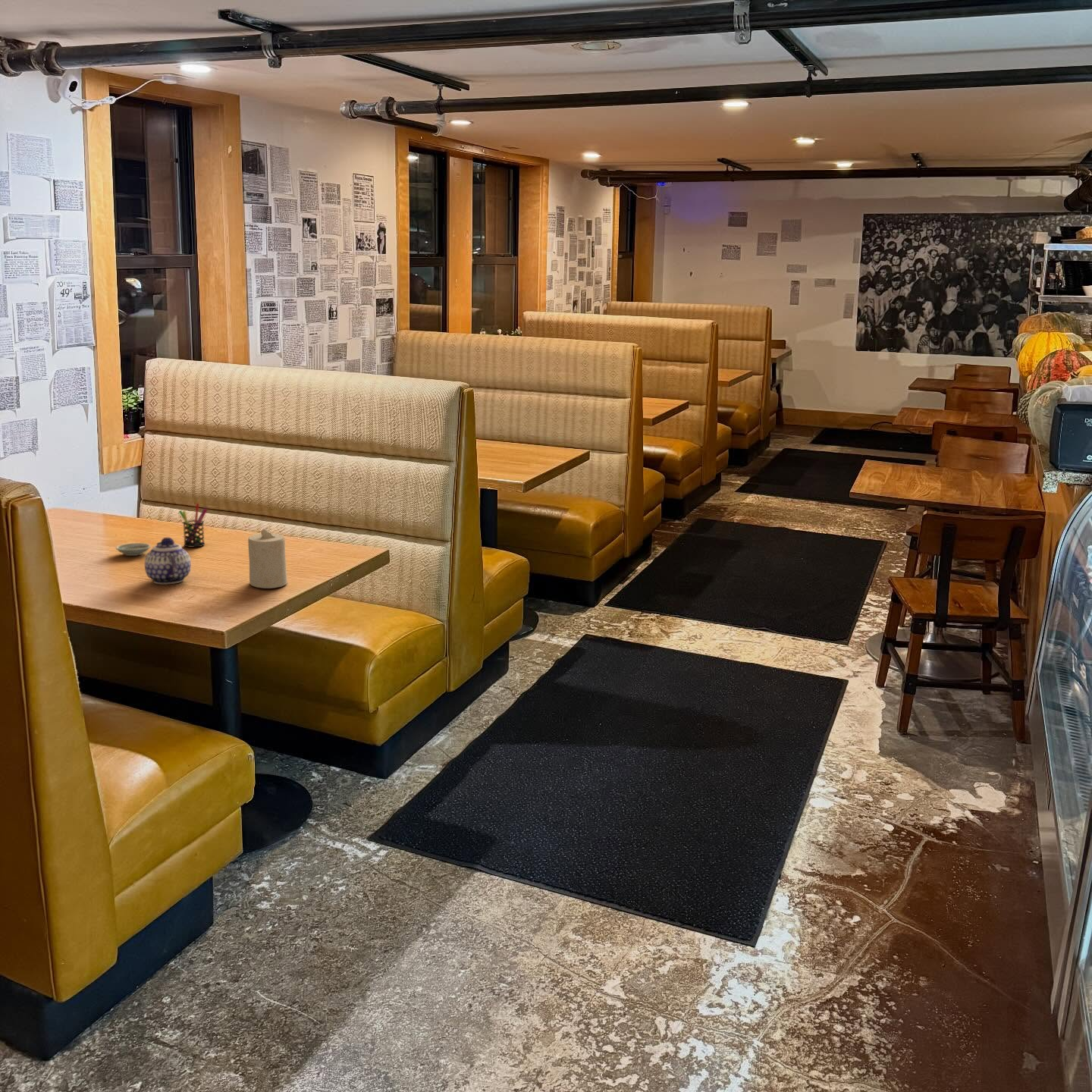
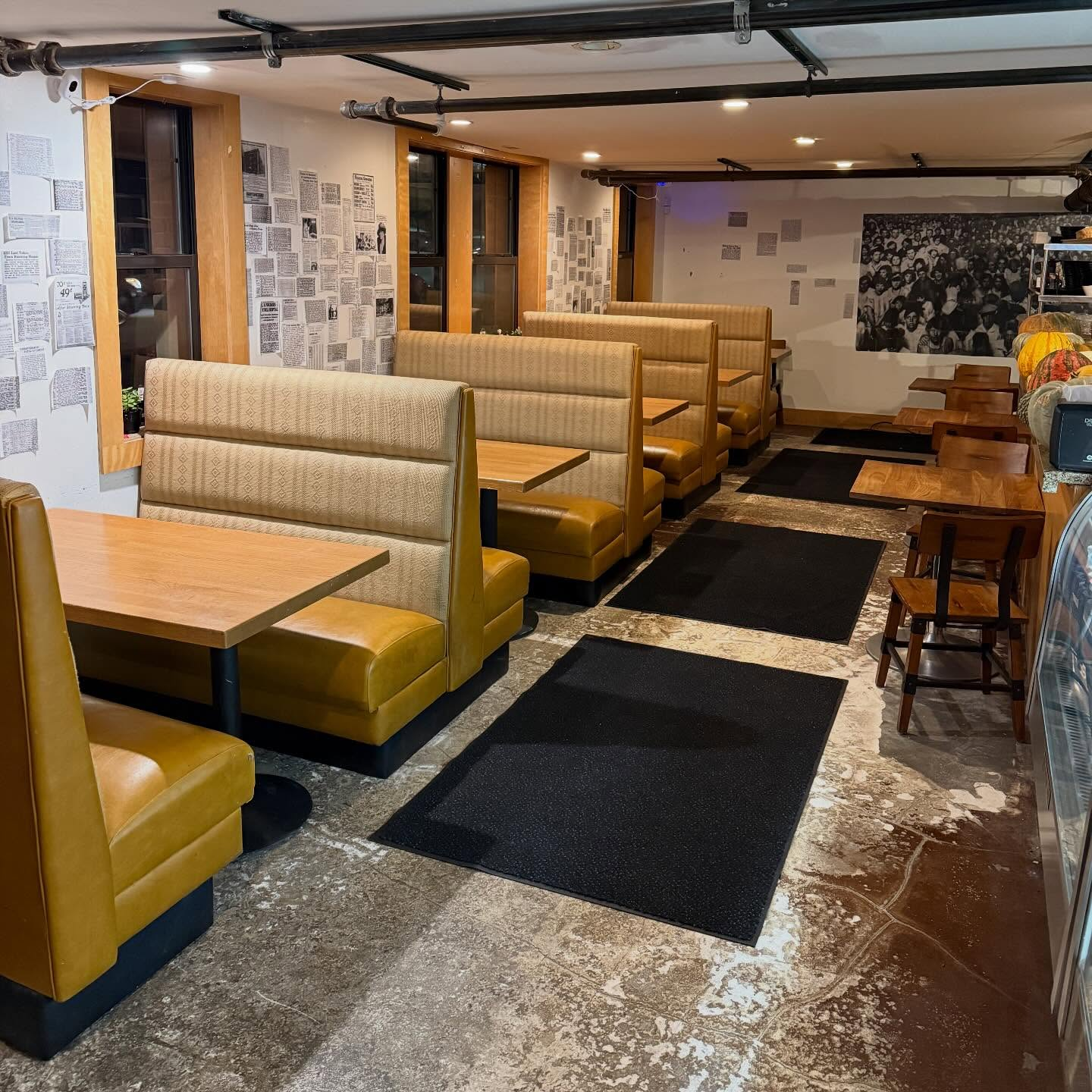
- saucer [115,542,152,557]
- teapot [144,537,192,585]
- candle [247,527,288,589]
- pen holder [178,503,209,548]
